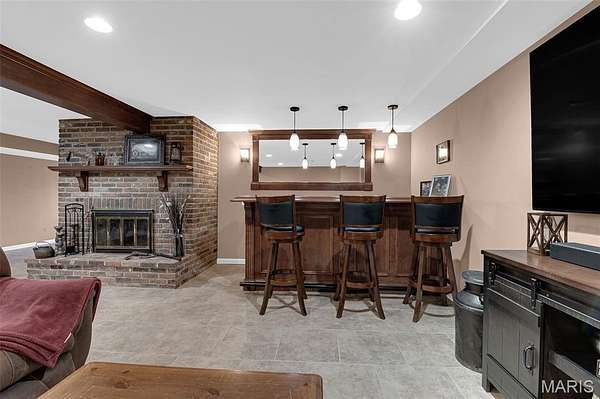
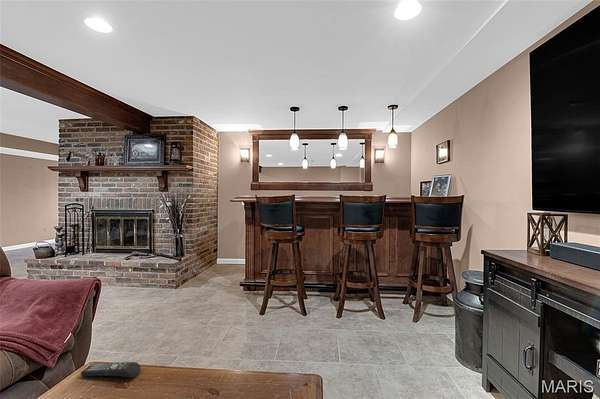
+ remote control [80,361,142,379]
